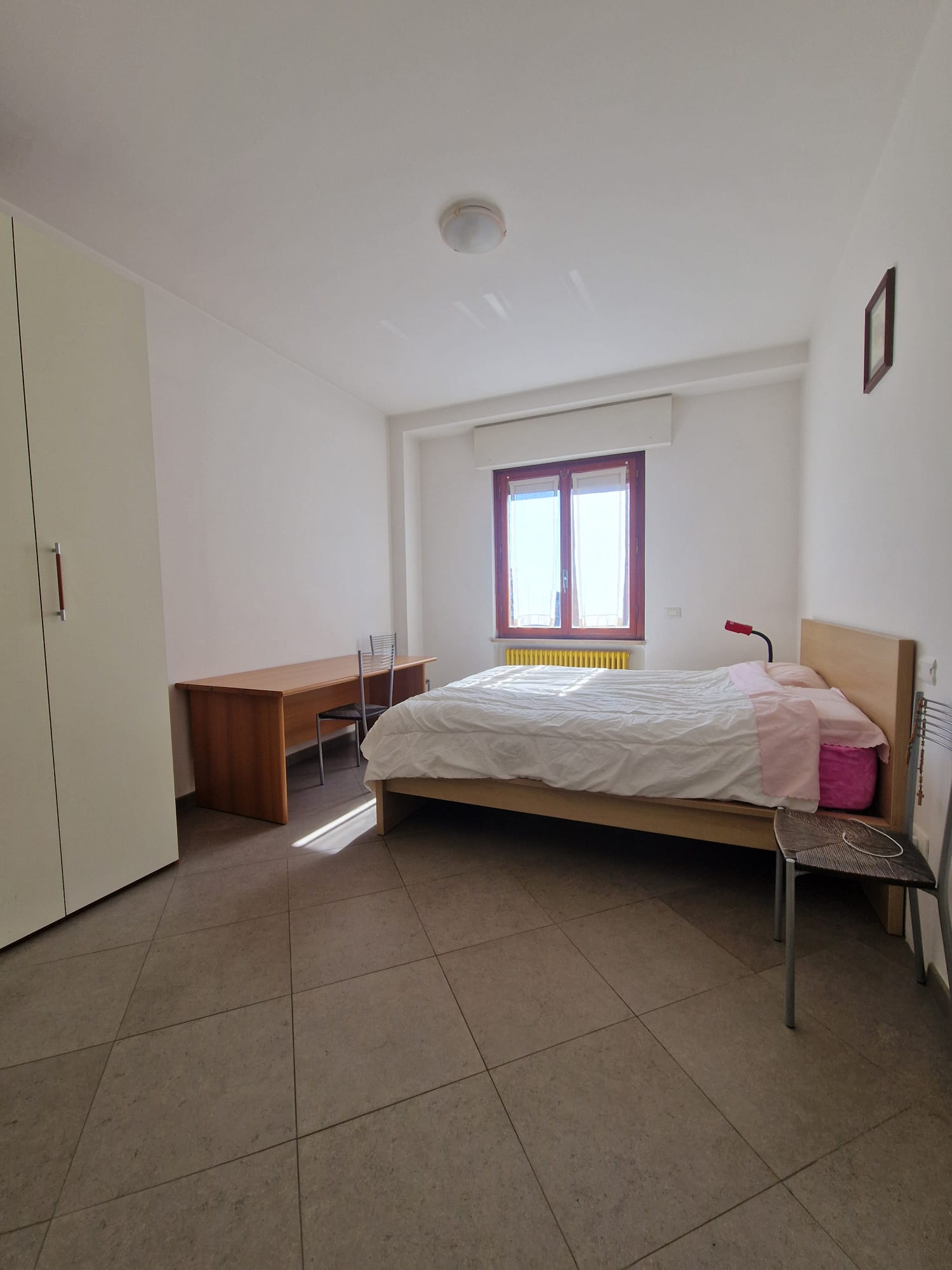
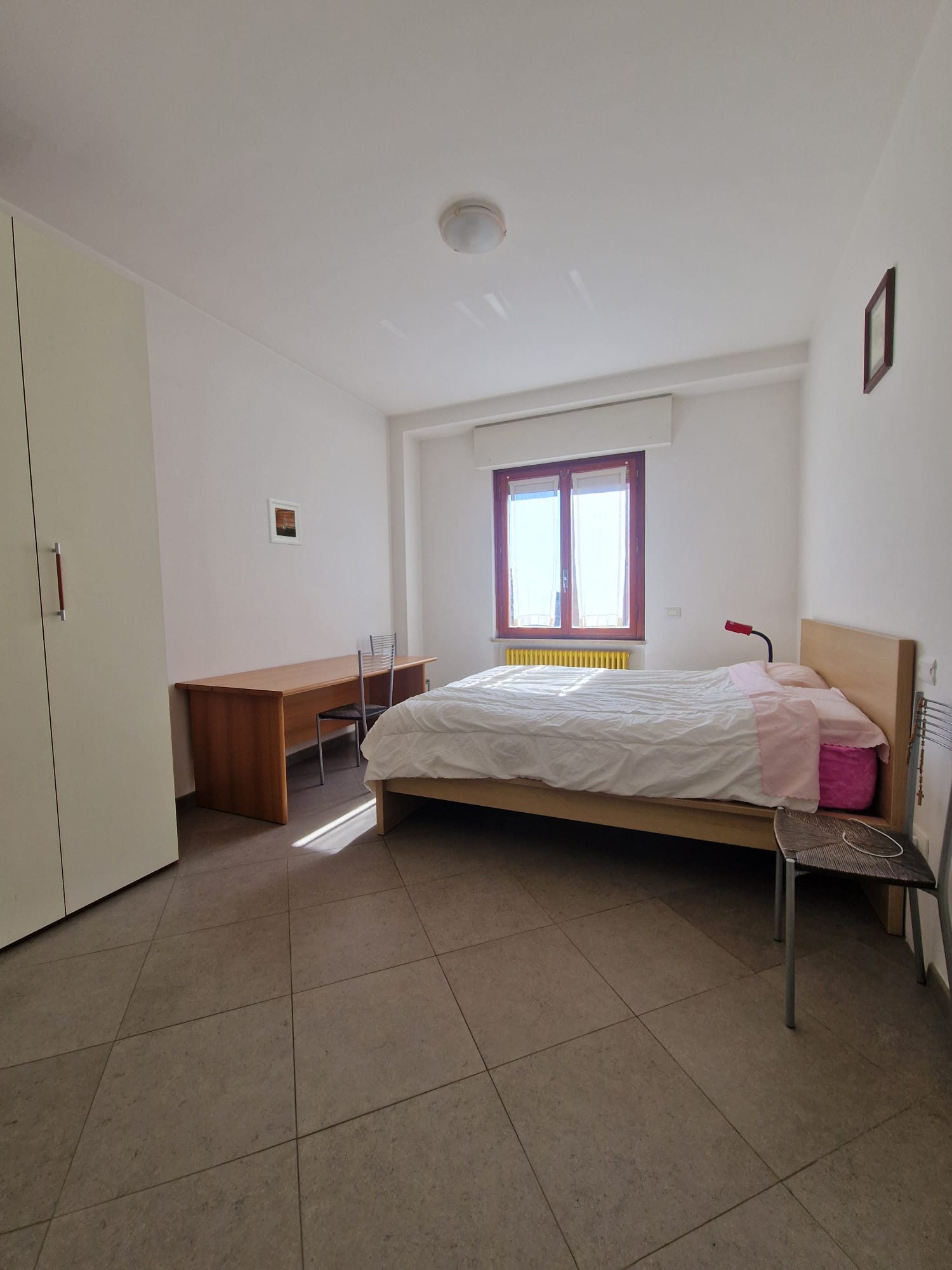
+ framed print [267,497,303,546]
